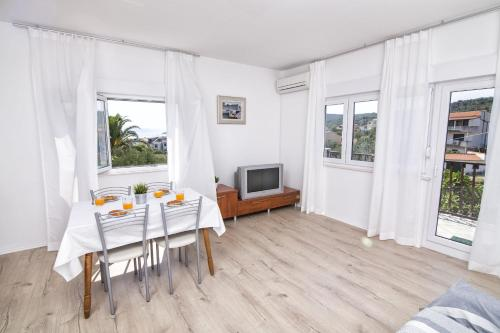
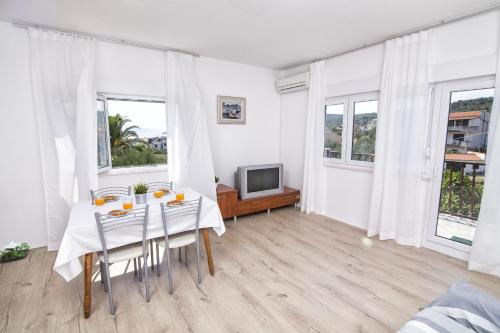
+ potted plant [0,241,31,263]
